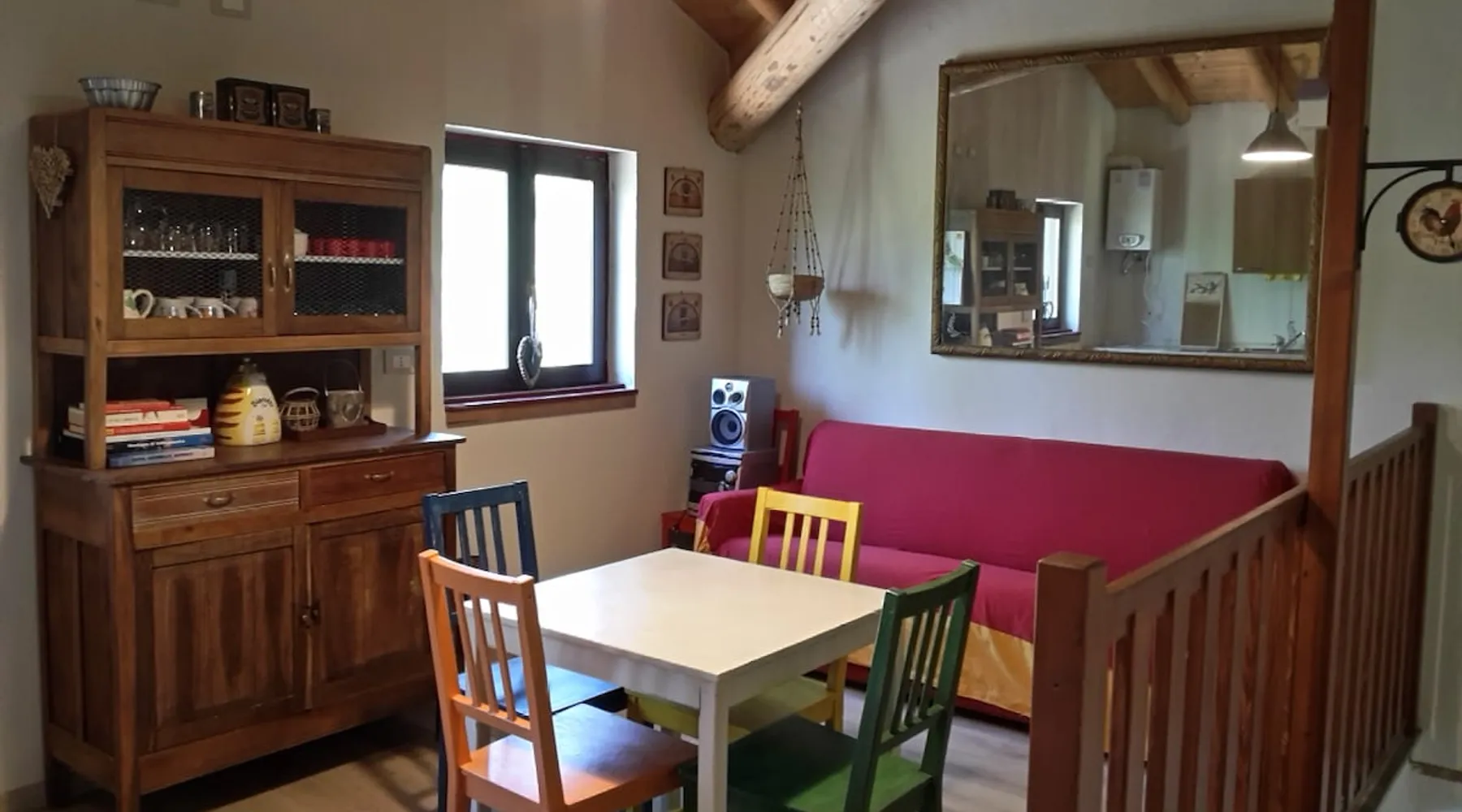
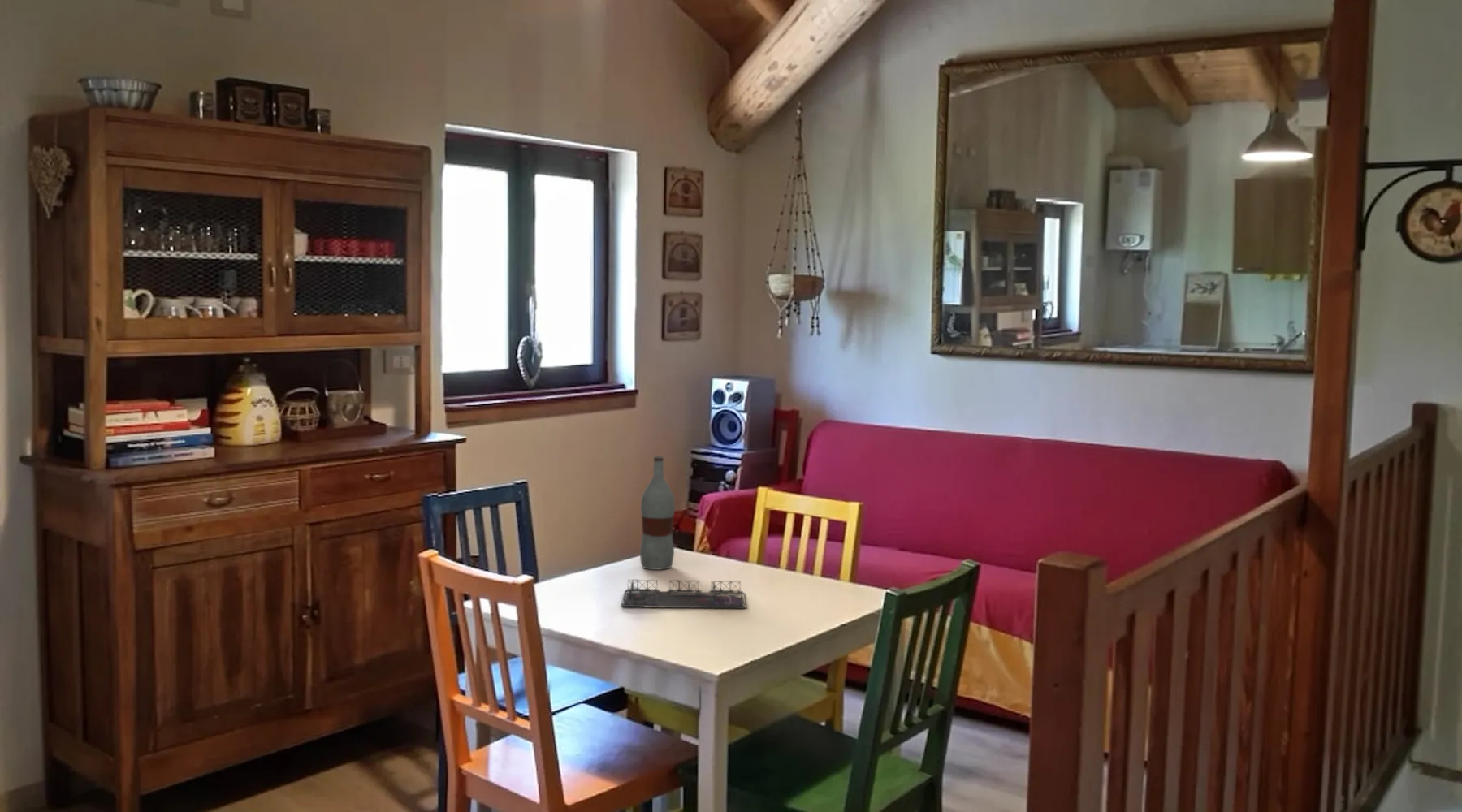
+ bottle [639,456,676,570]
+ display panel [620,579,748,609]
